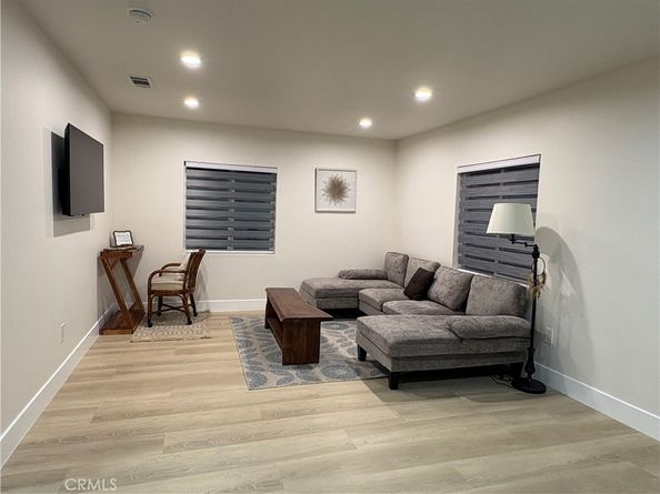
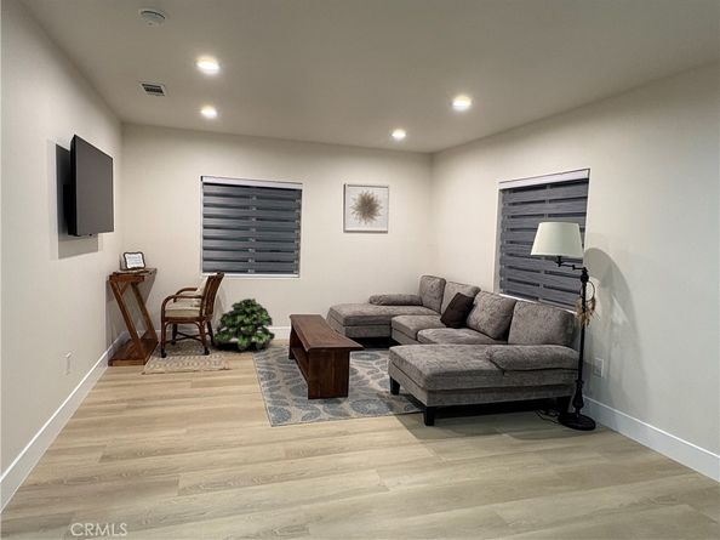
+ potted plant [212,297,276,352]
